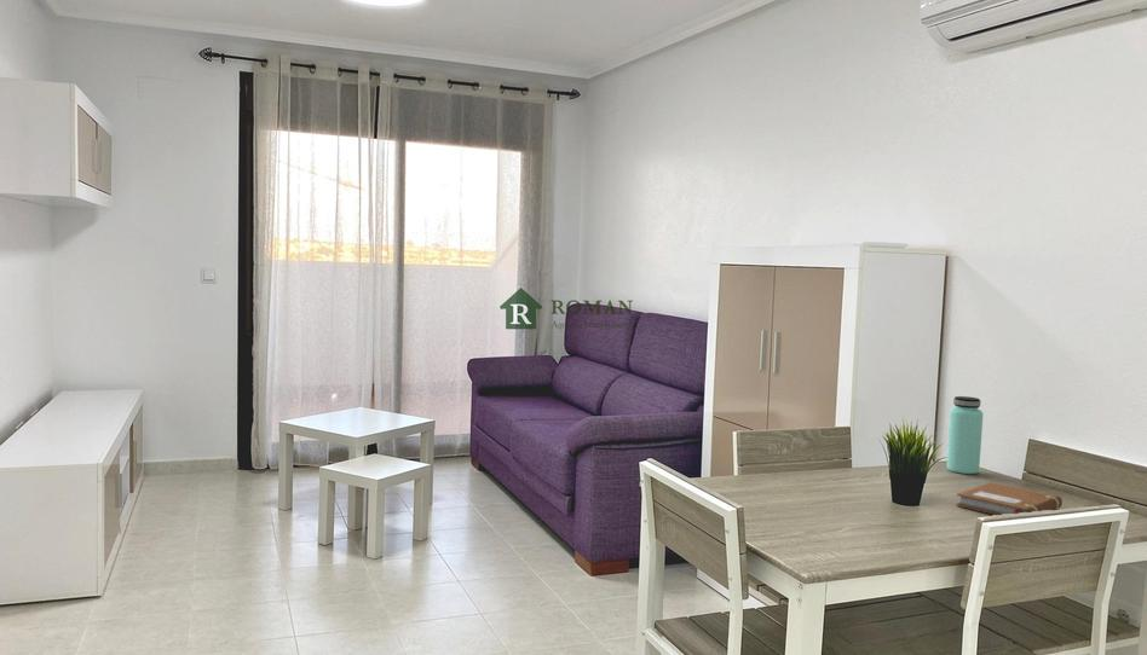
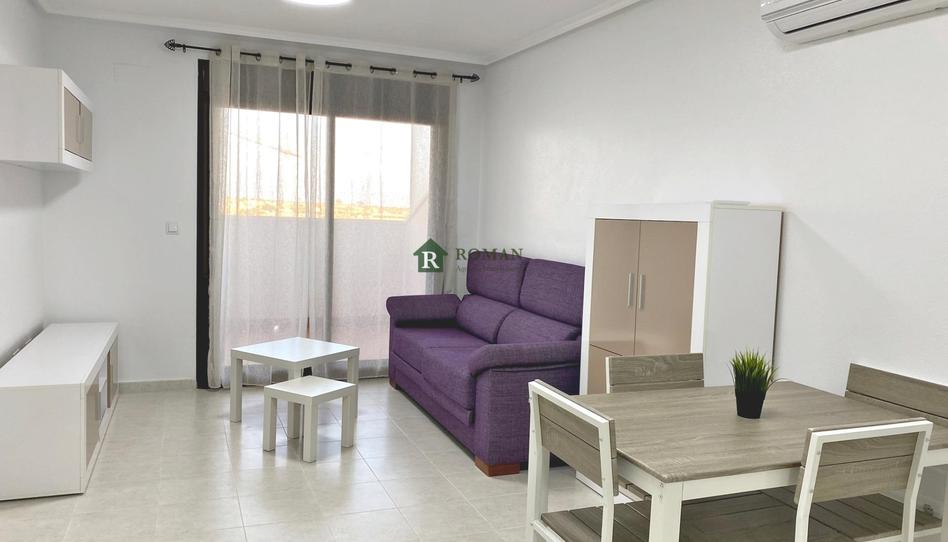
- notebook [955,481,1064,516]
- bottle [946,395,984,475]
